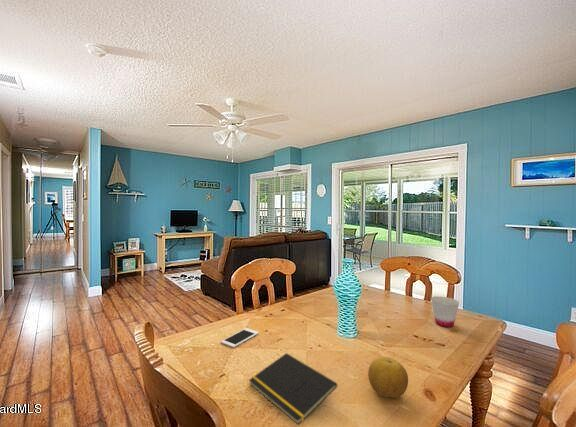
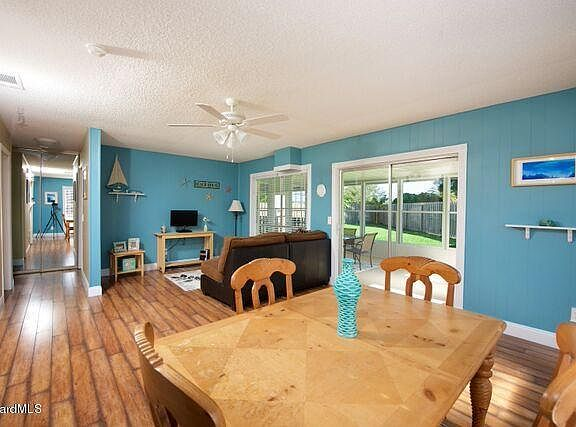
- cell phone [220,327,260,348]
- notepad [248,352,338,426]
- cup [430,296,460,328]
- fruit [367,355,409,399]
